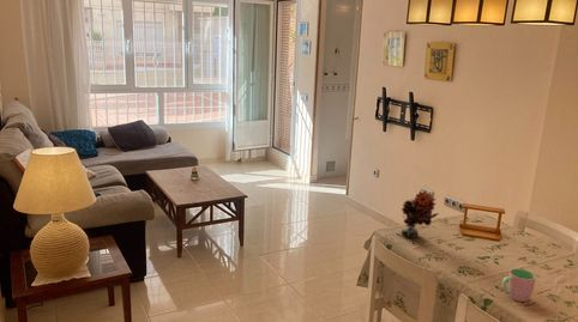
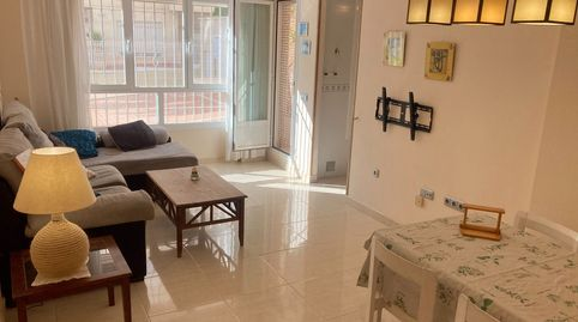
- artificial flower [401,189,440,239]
- cup [501,268,537,303]
